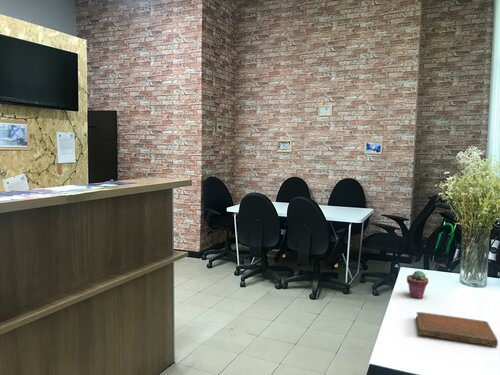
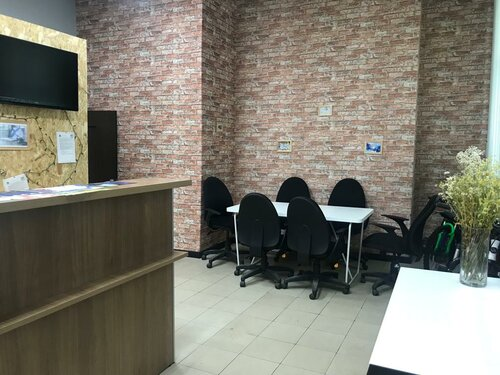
- notebook [415,311,499,348]
- potted succulent [406,269,429,299]
